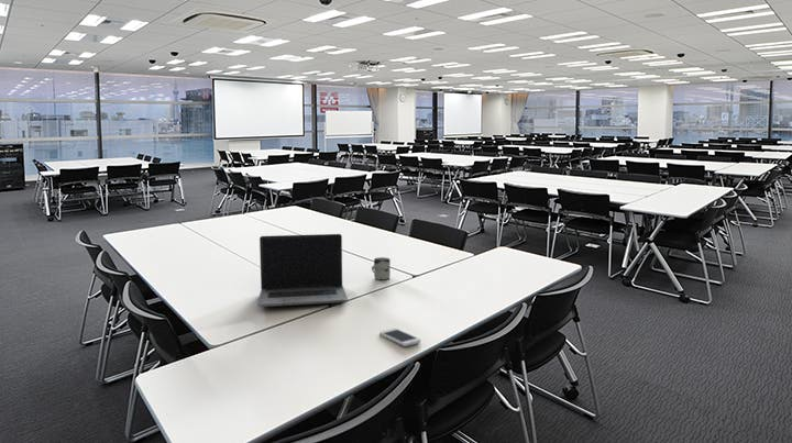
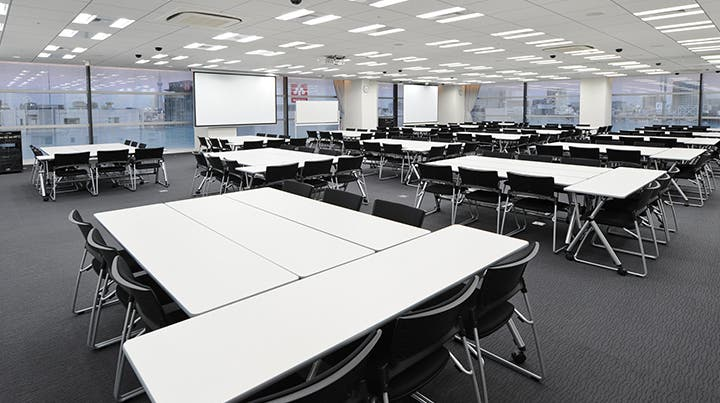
- laptop computer [256,233,349,308]
- smartphone [378,328,421,347]
- cup [371,256,392,281]
